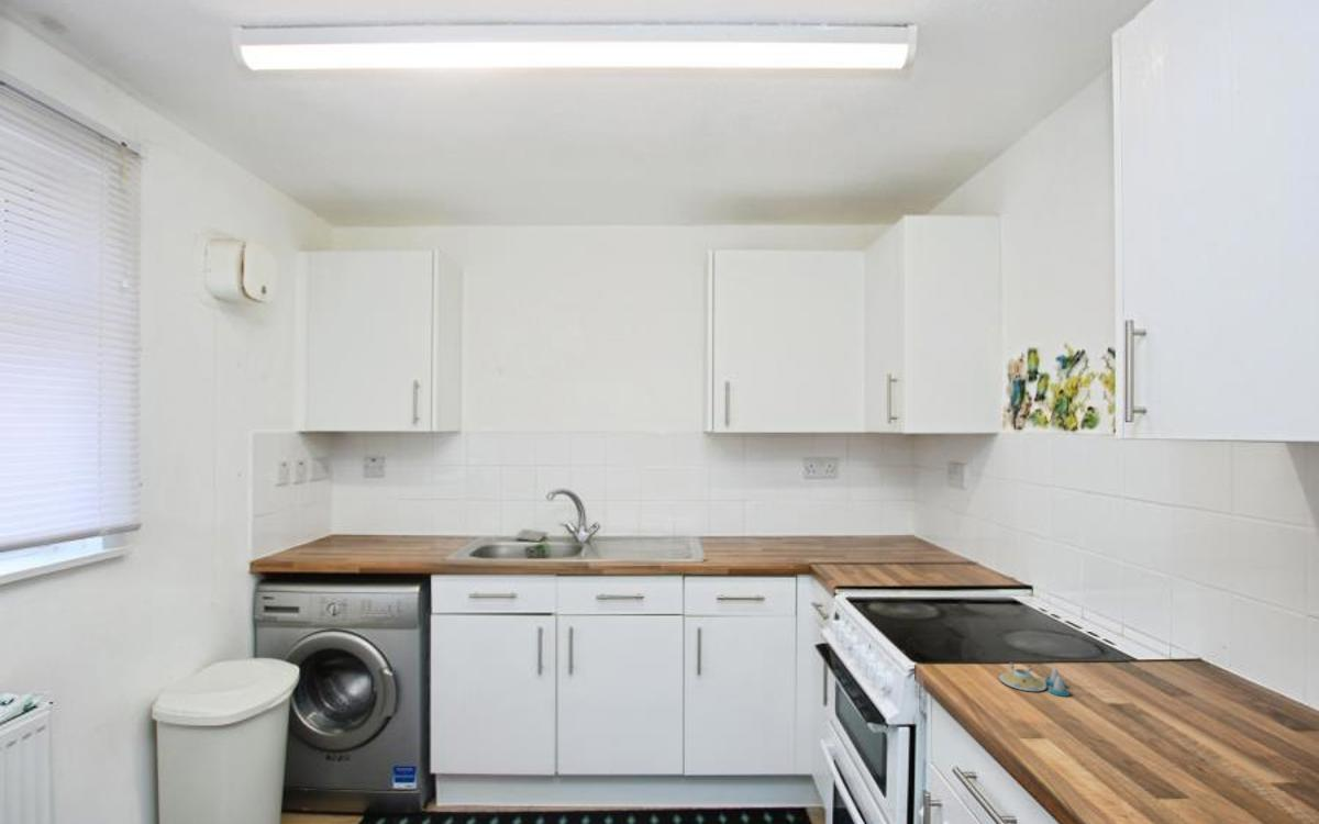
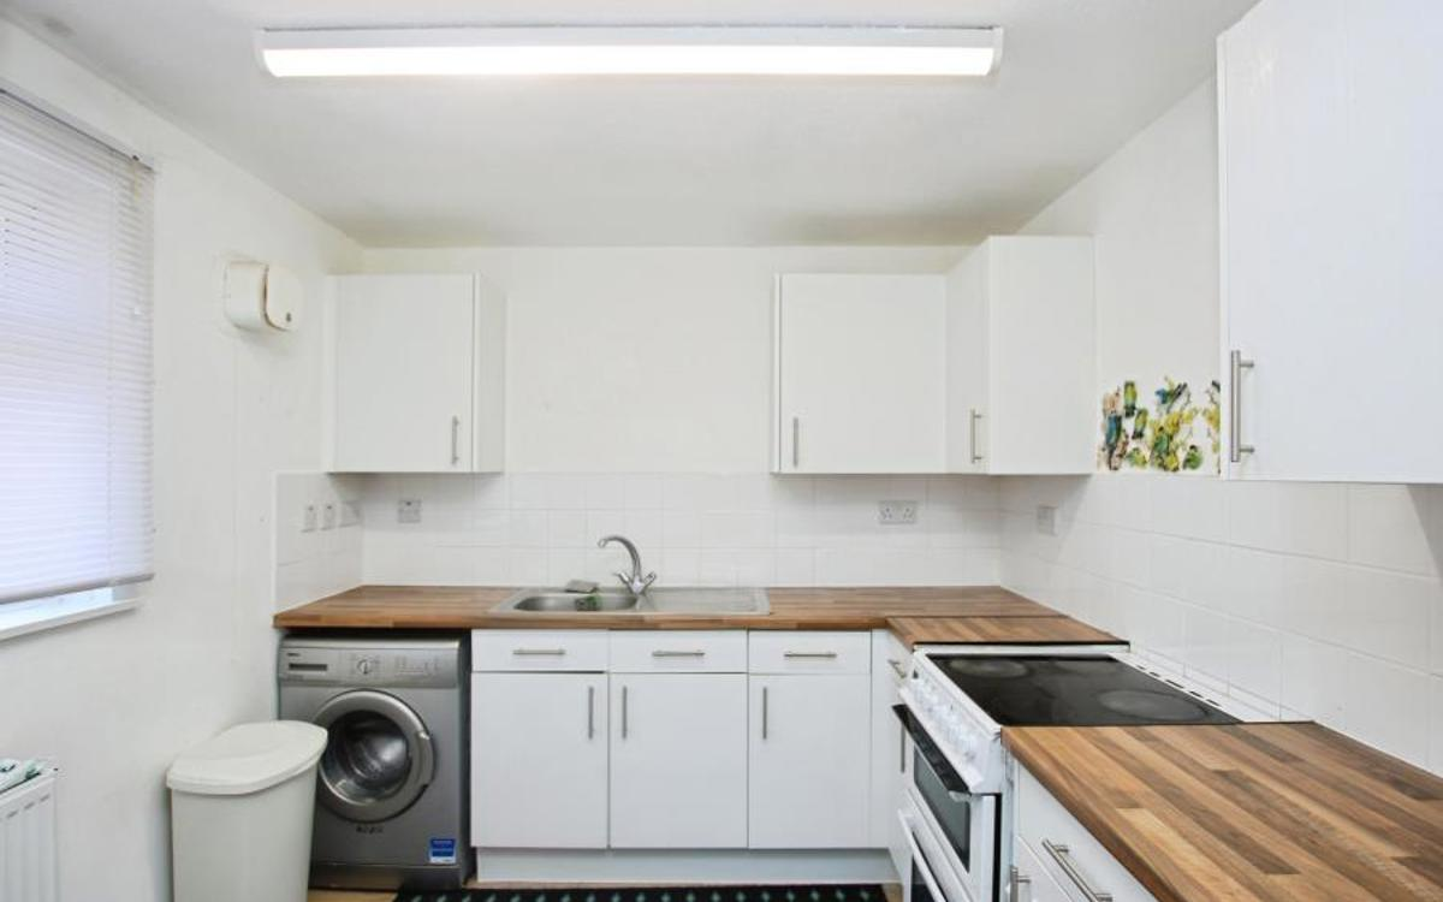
- salt and pepper shaker set [998,661,1071,698]
